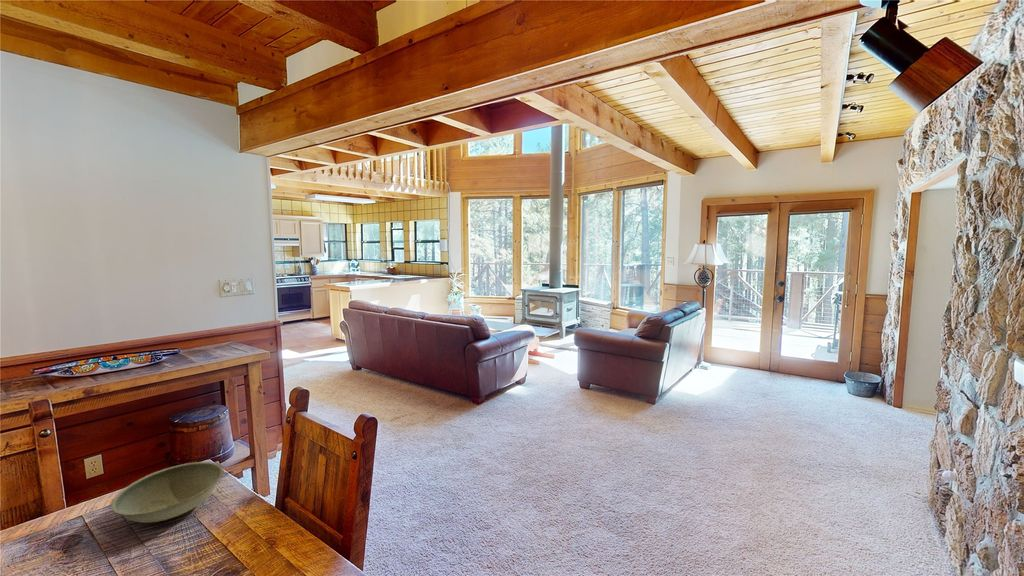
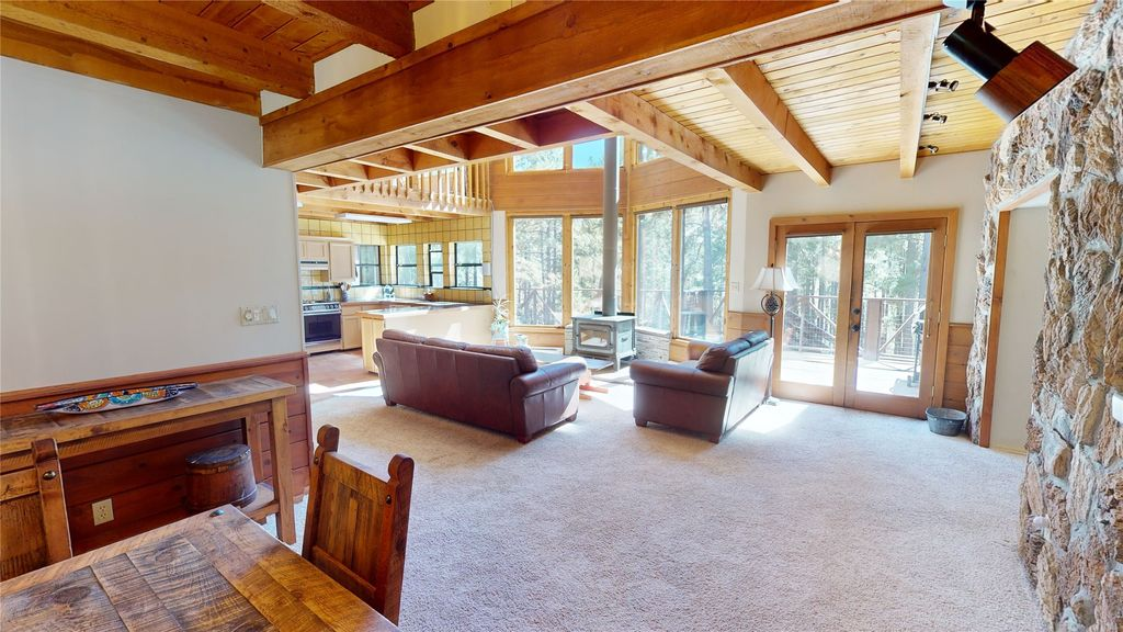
- bowl [110,461,225,524]
